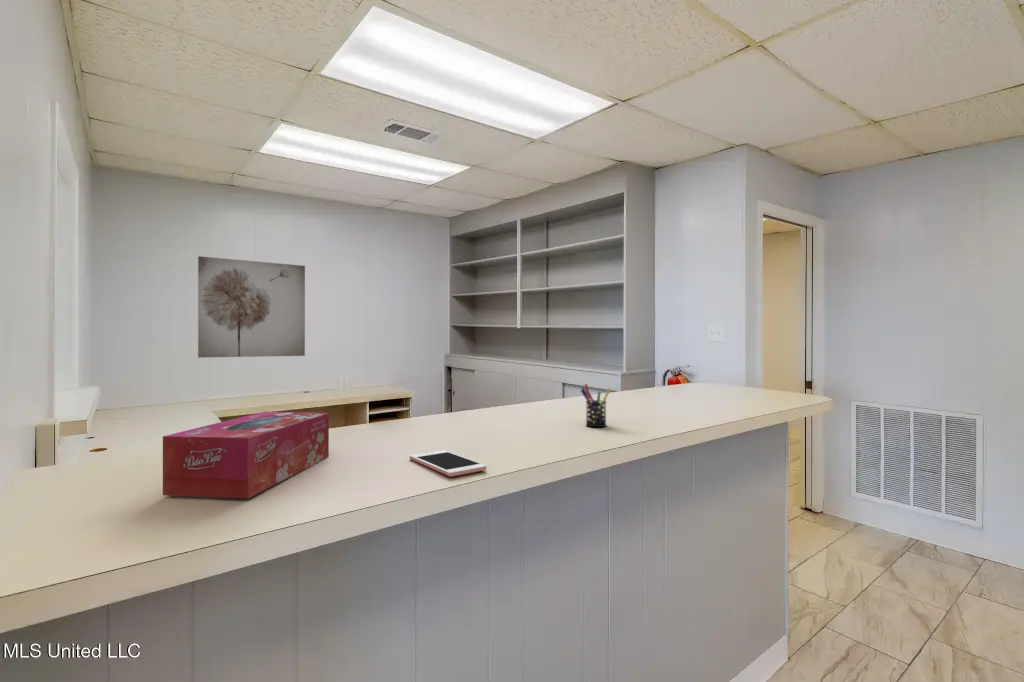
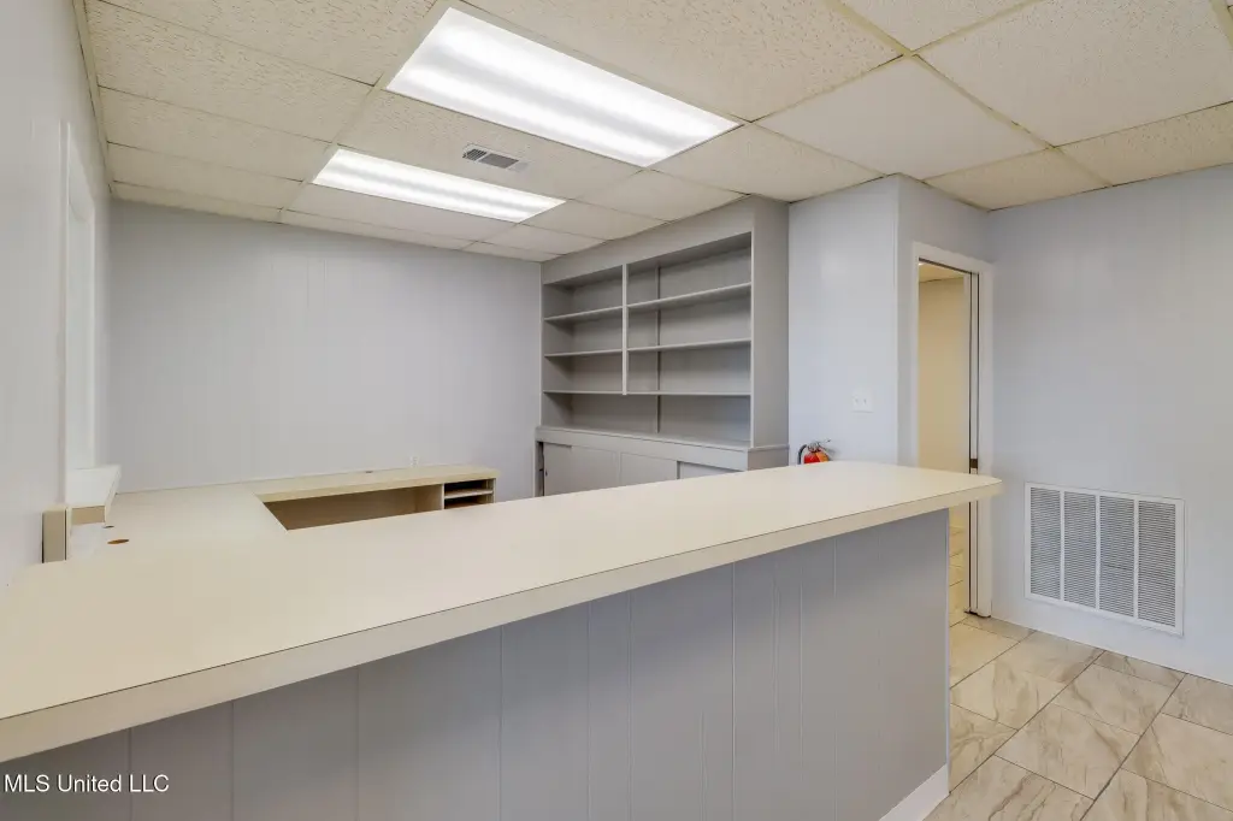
- tissue box [162,411,330,499]
- pen holder [580,383,612,428]
- wall art [197,255,306,359]
- cell phone [409,449,487,477]
